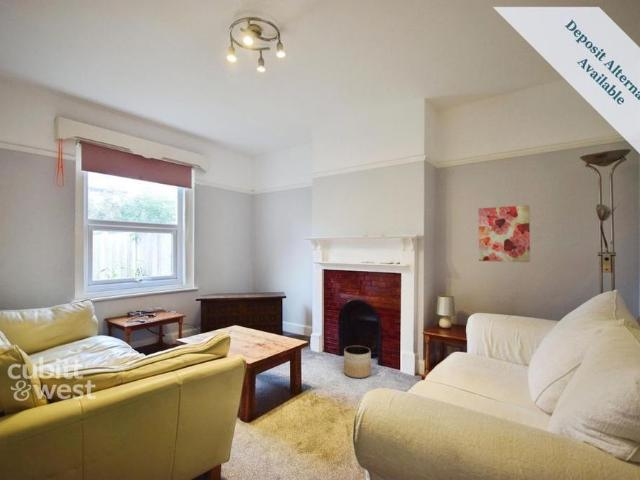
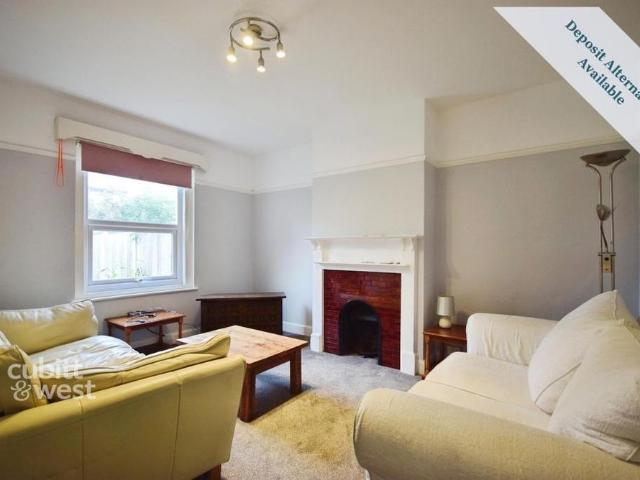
- planter [343,345,372,379]
- wall art [478,204,531,263]
